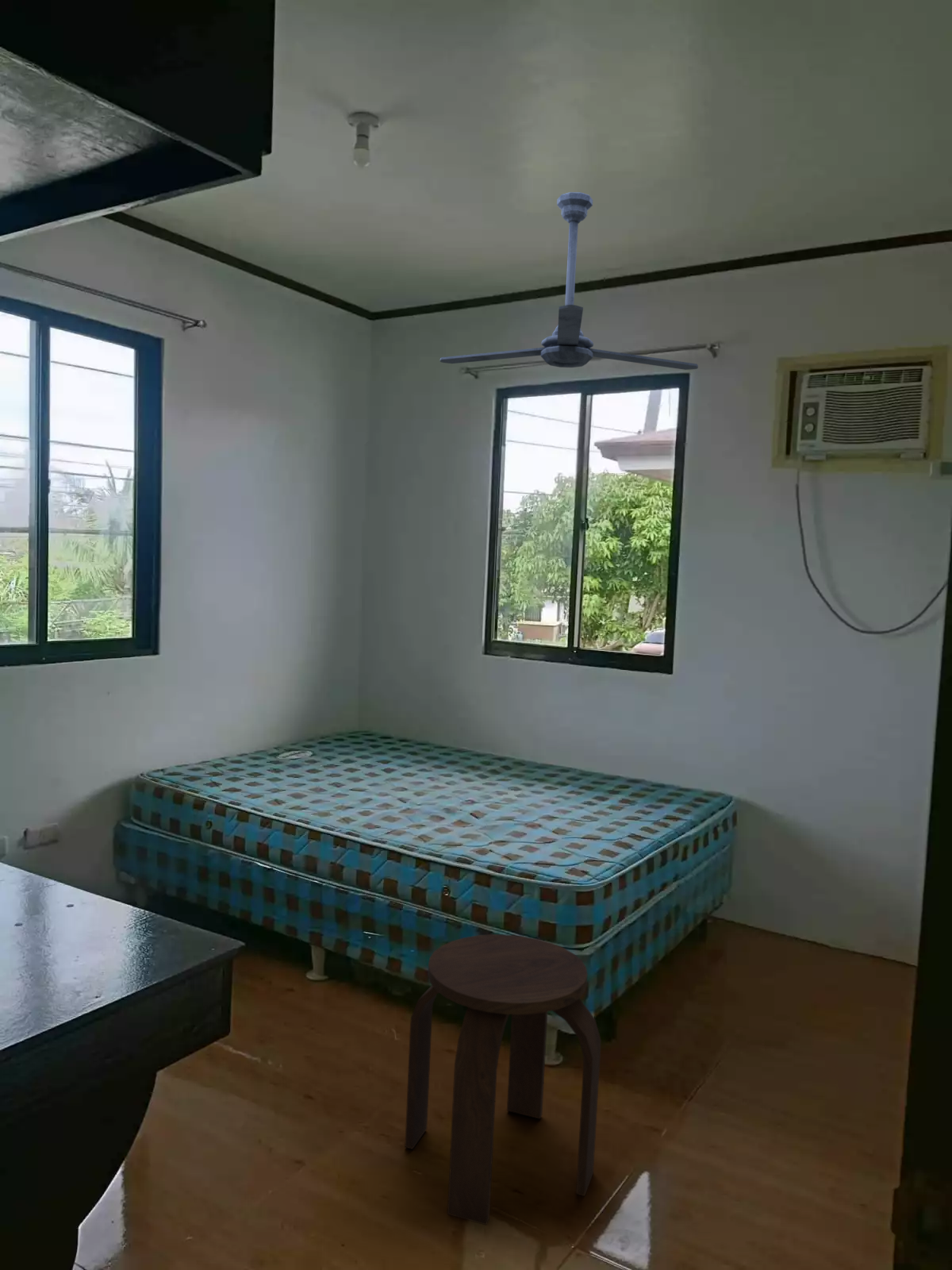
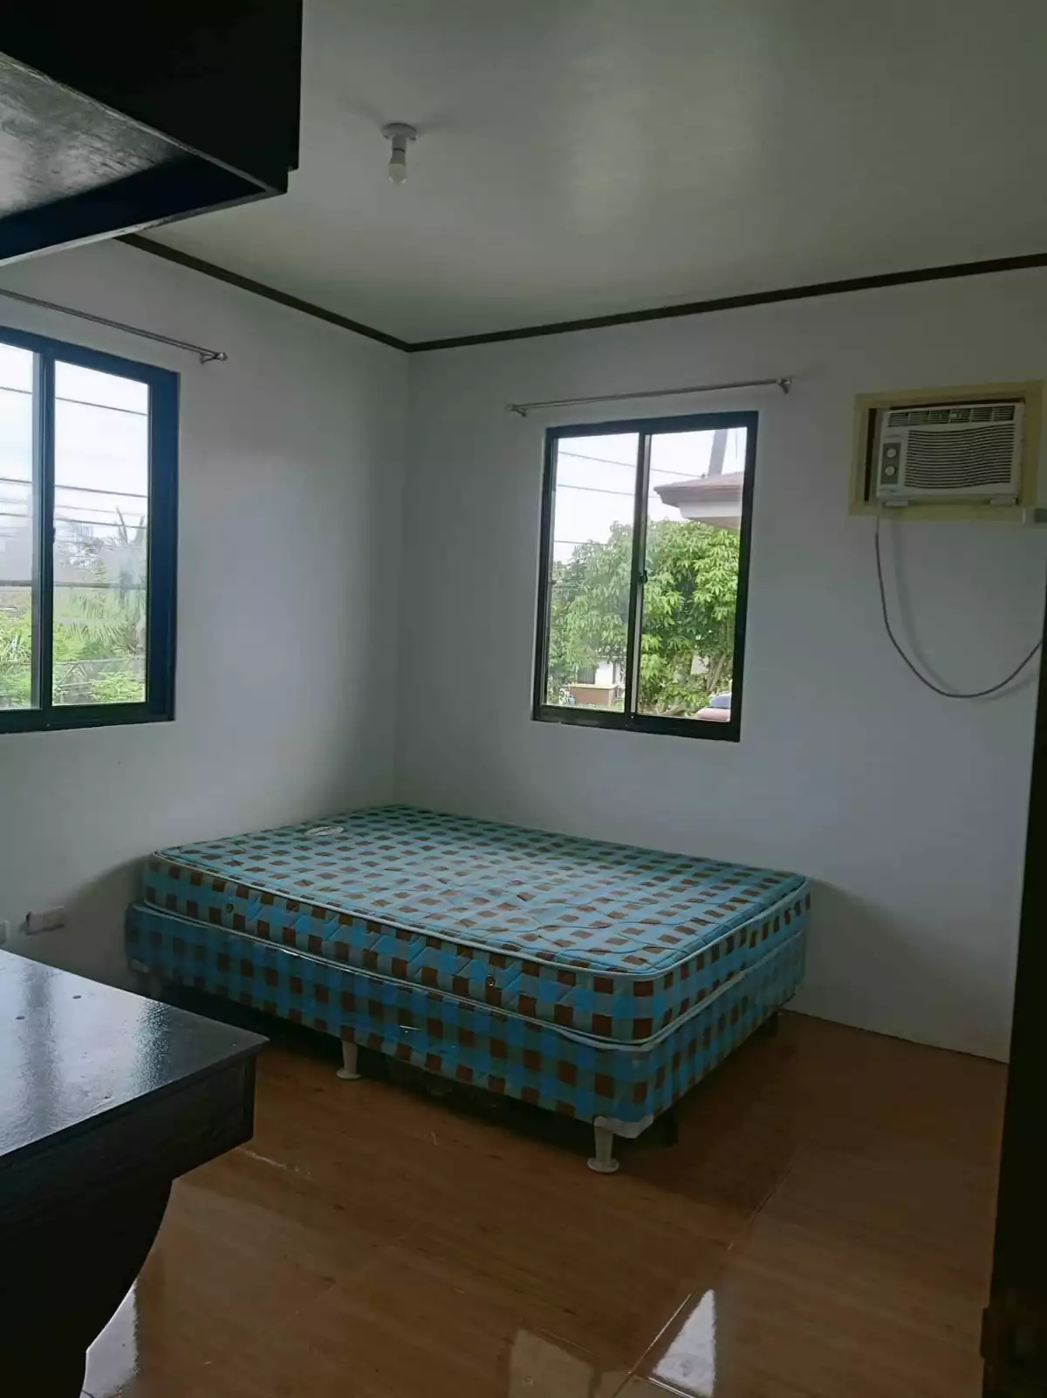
- ceiling fan [440,191,699,371]
- stool [404,933,601,1226]
